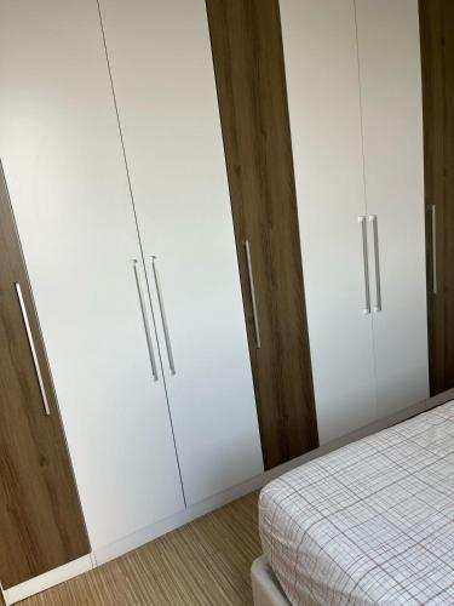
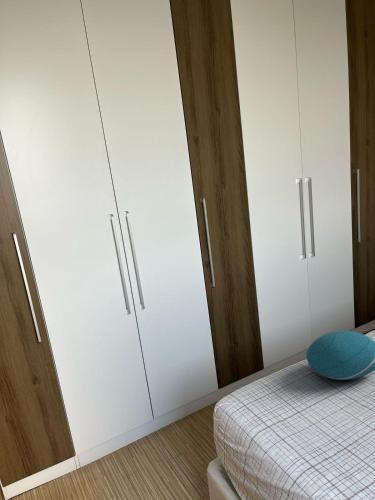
+ cushion [305,330,375,381]
